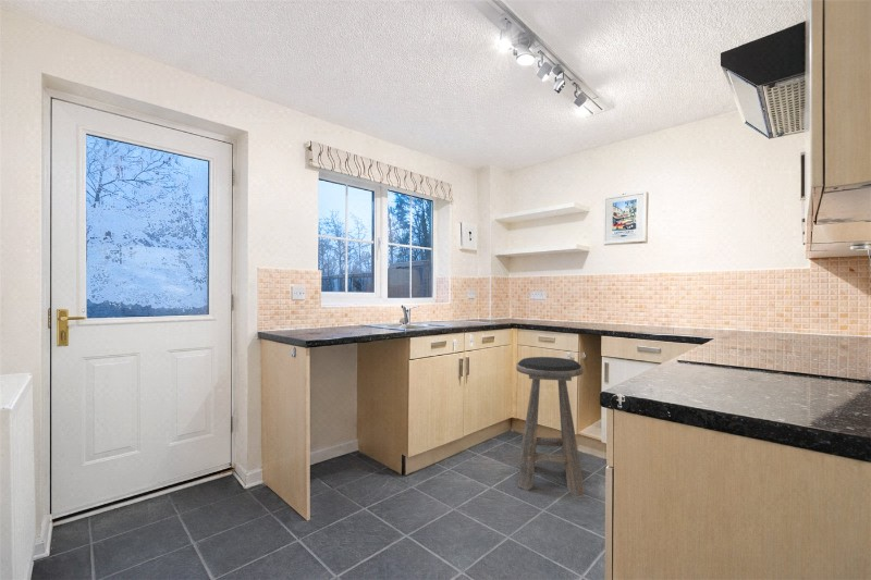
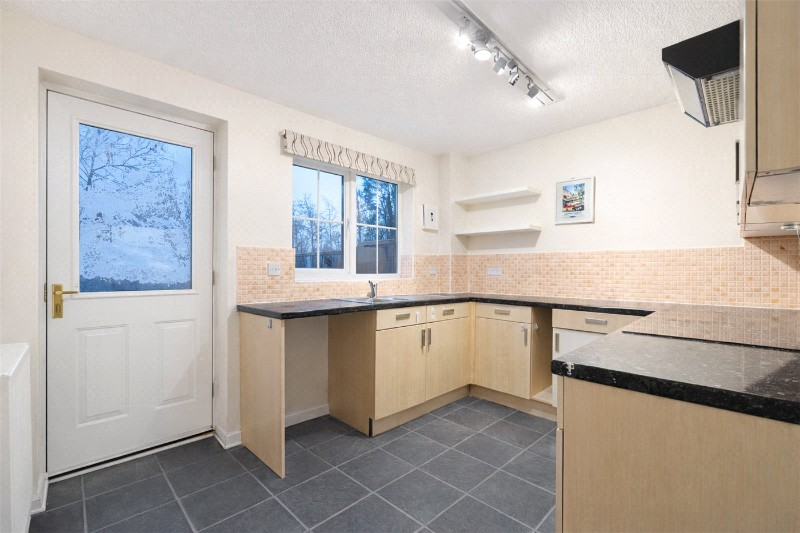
- stool [515,356,585,496]
